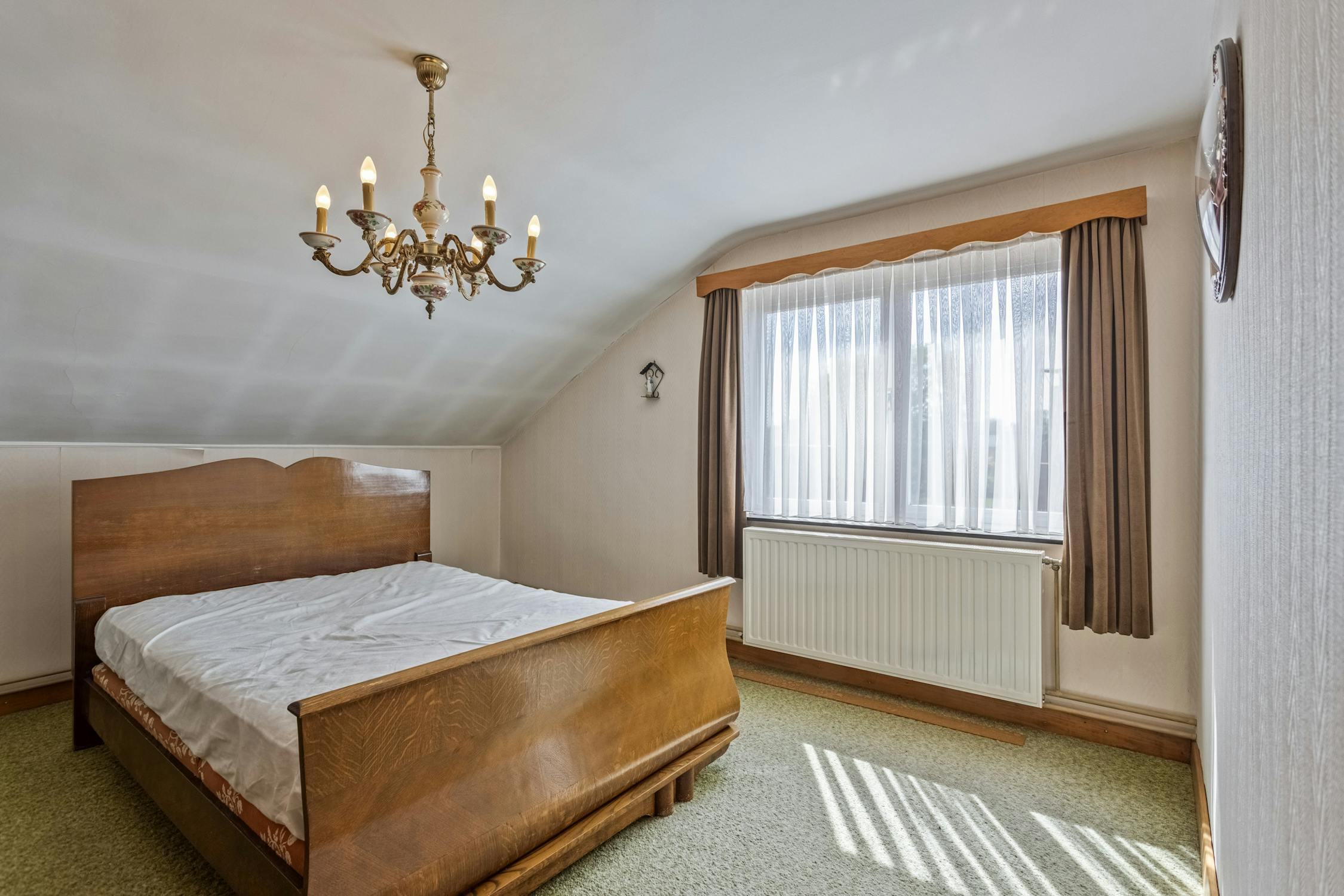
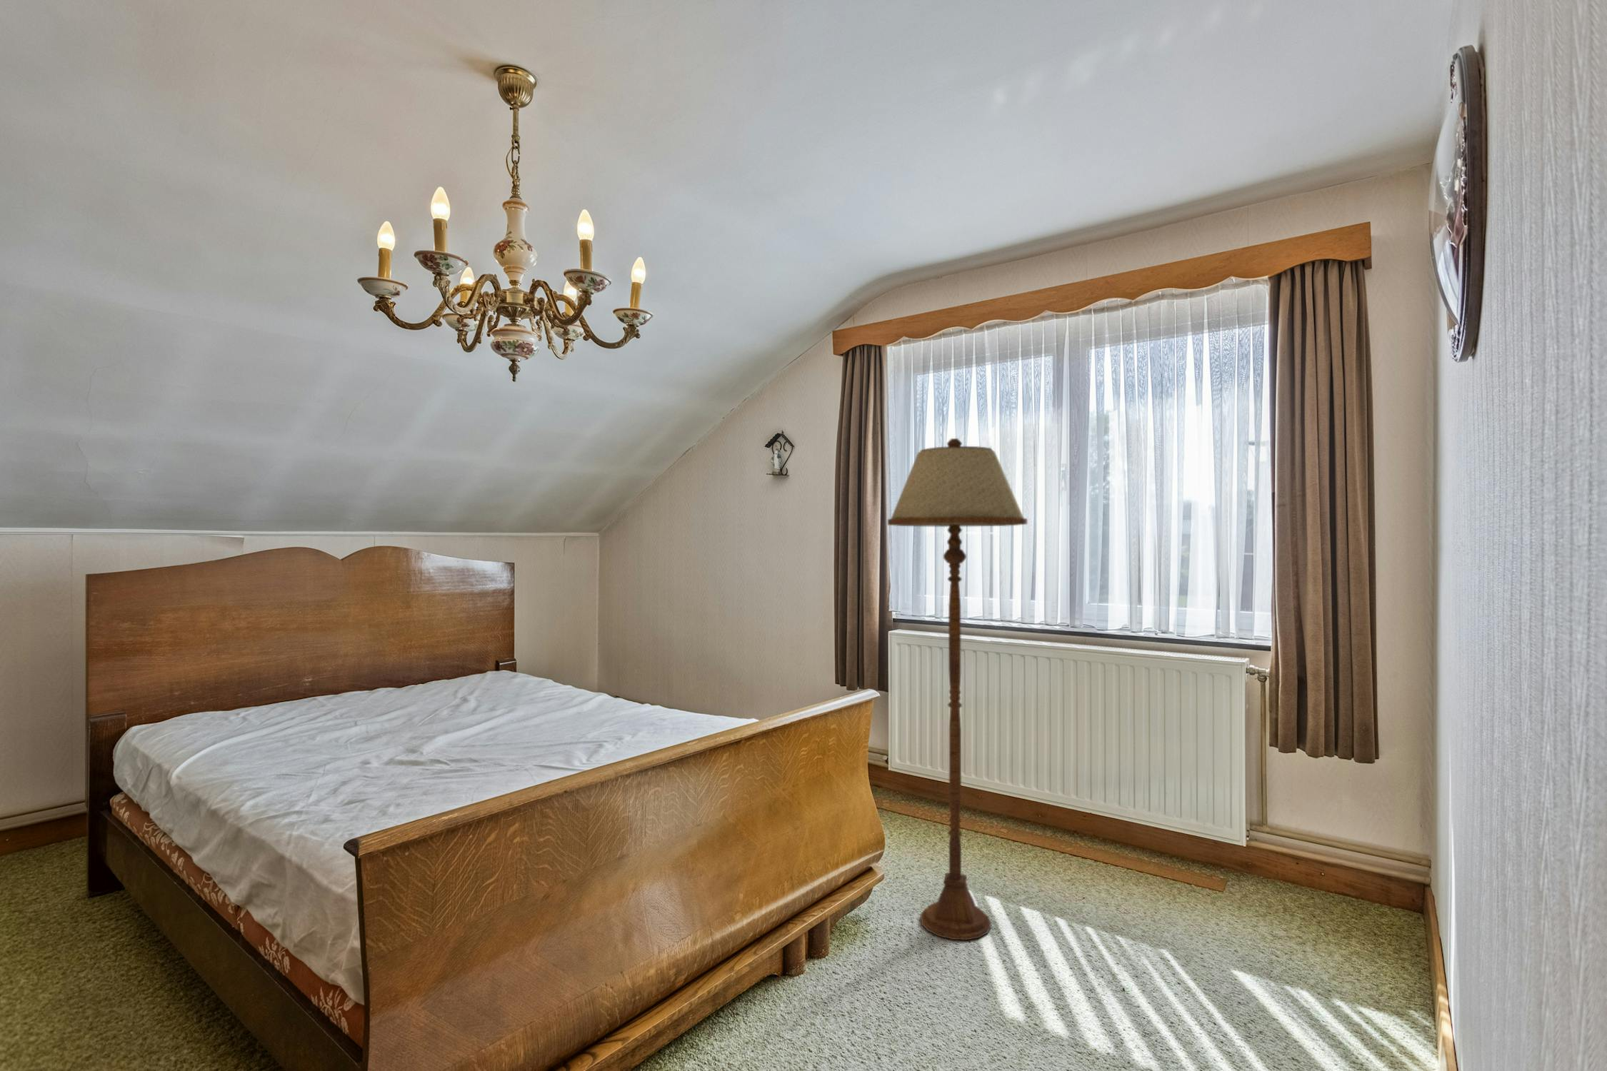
+ floor lamp [887,437,1028,941]
